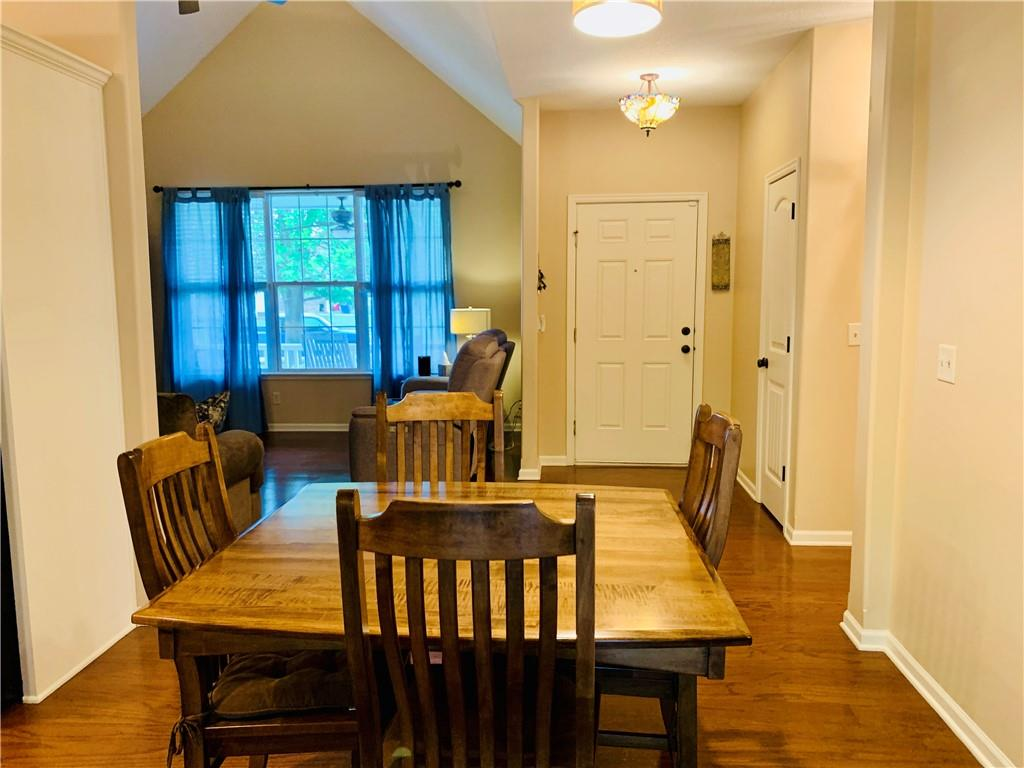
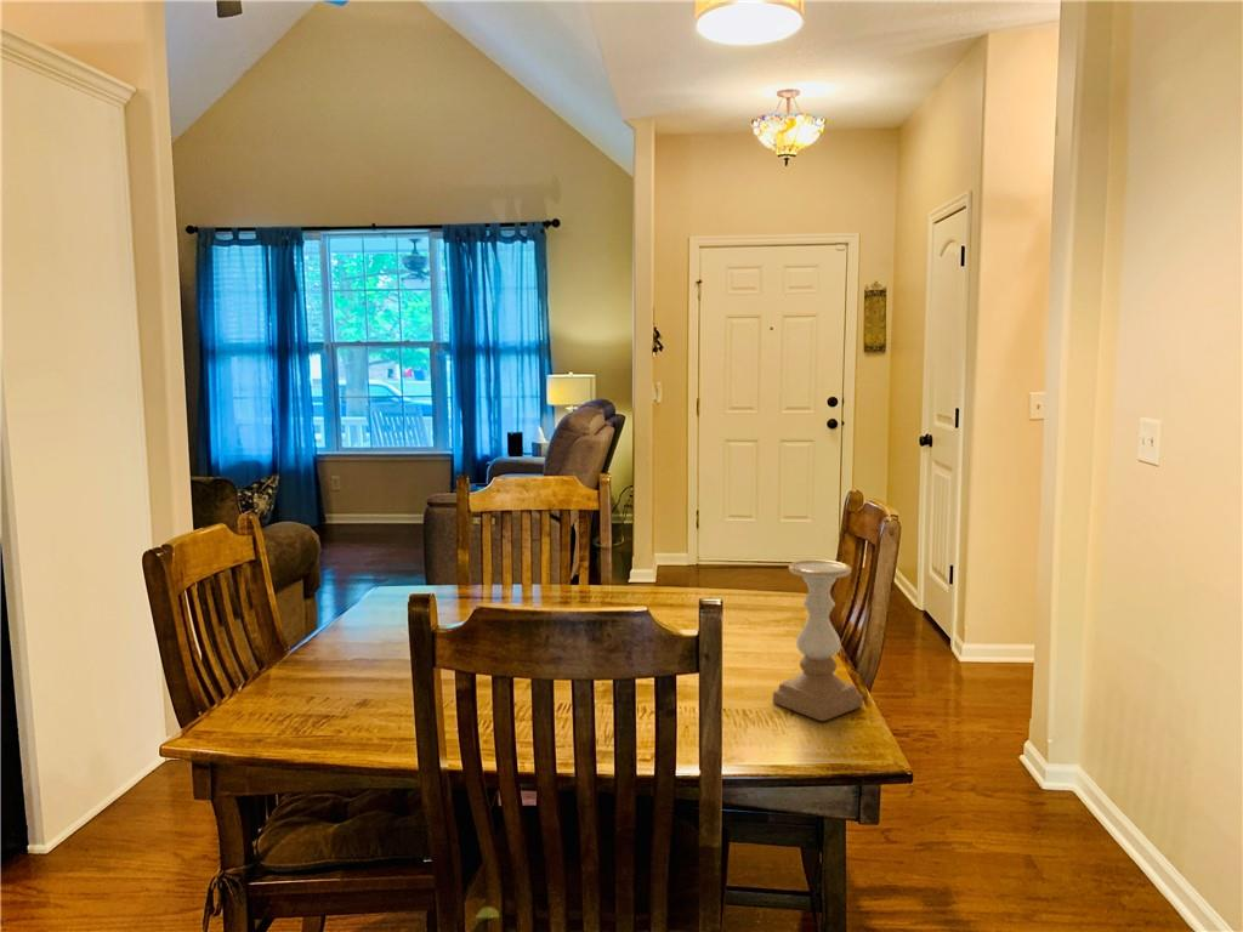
+ candle holder [772,558,864,722]
